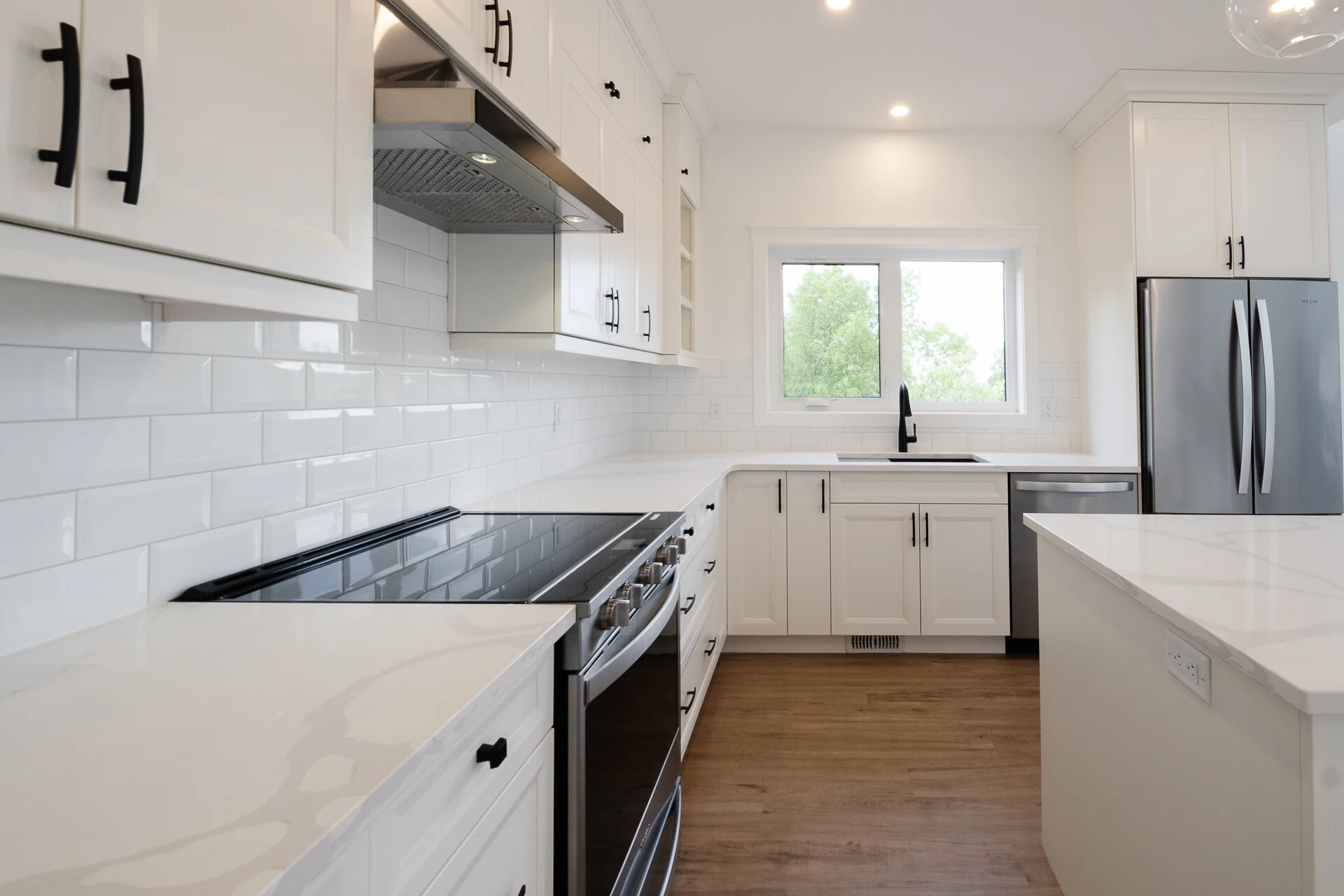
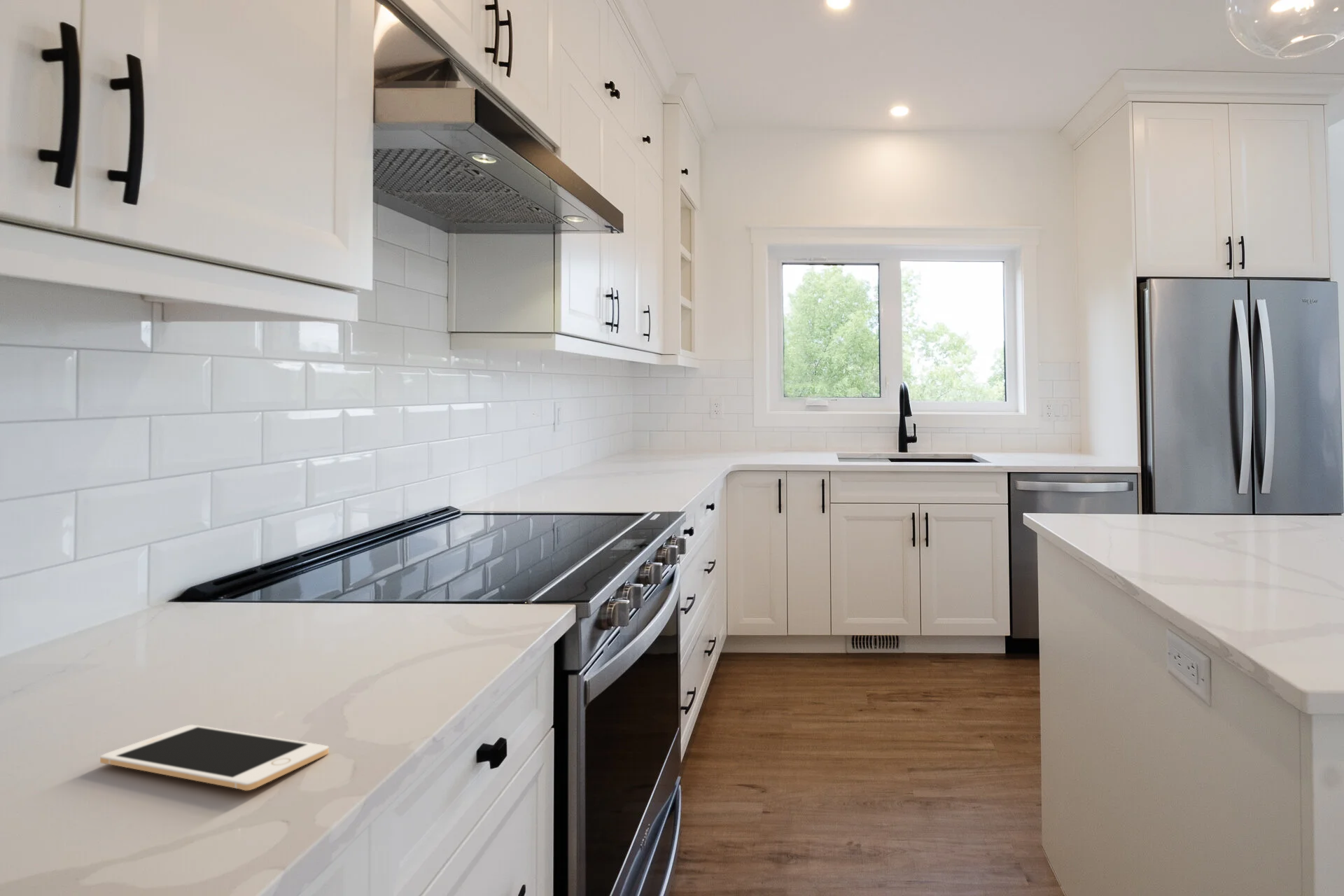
+ cell phone [99,724,329,791]
